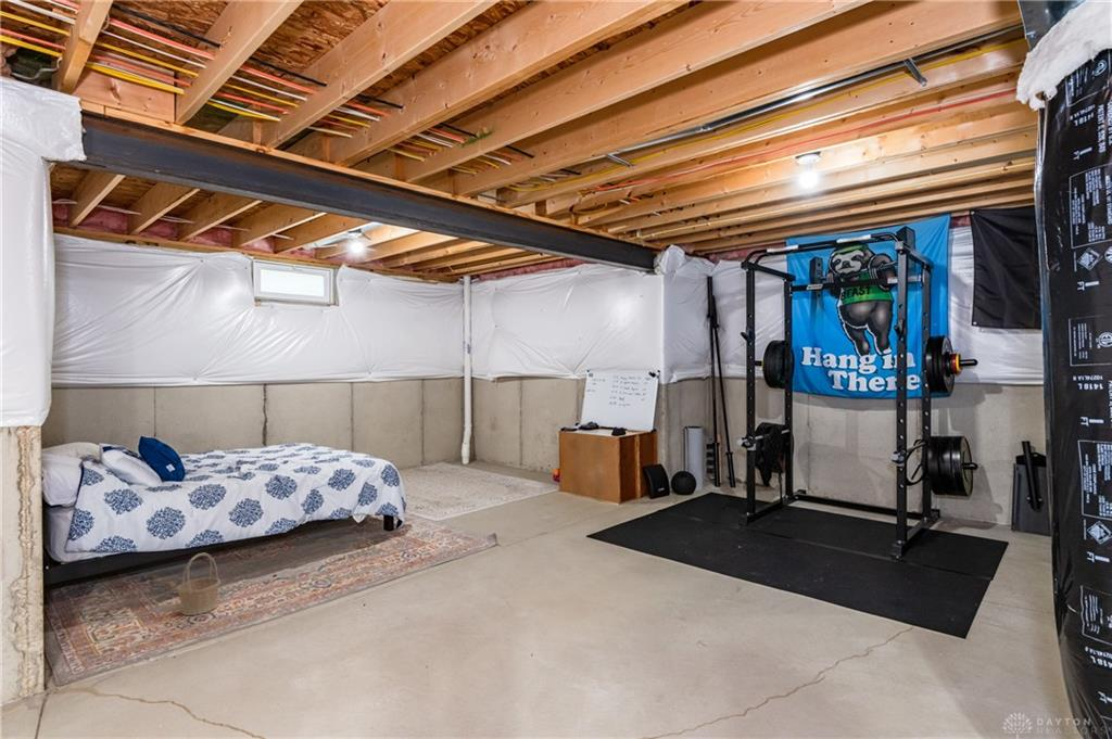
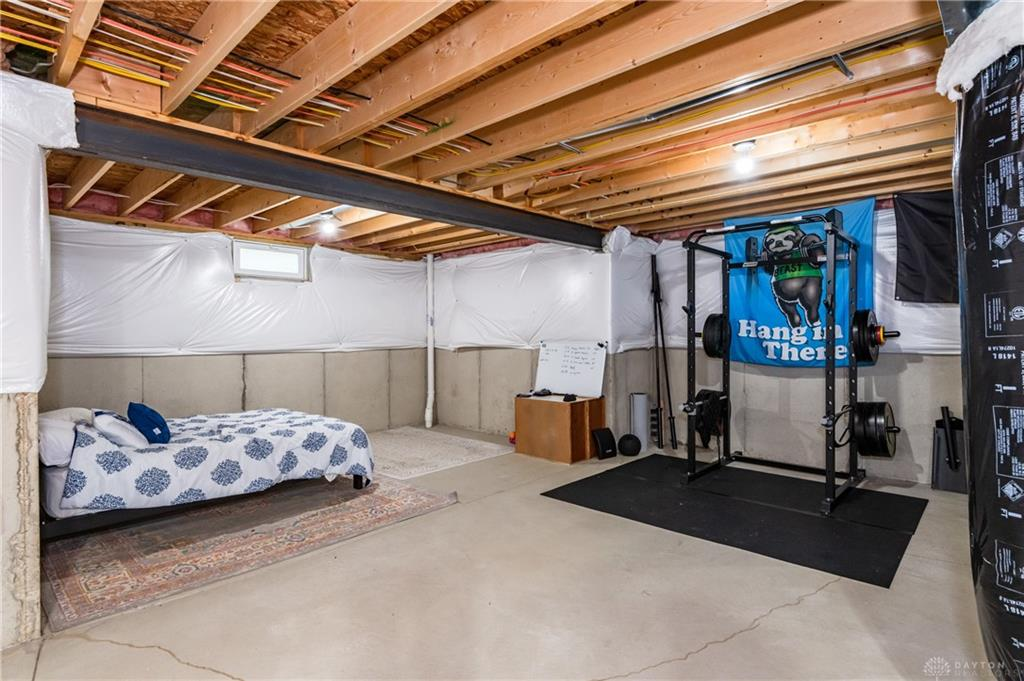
- basket [176,552,222,616]
